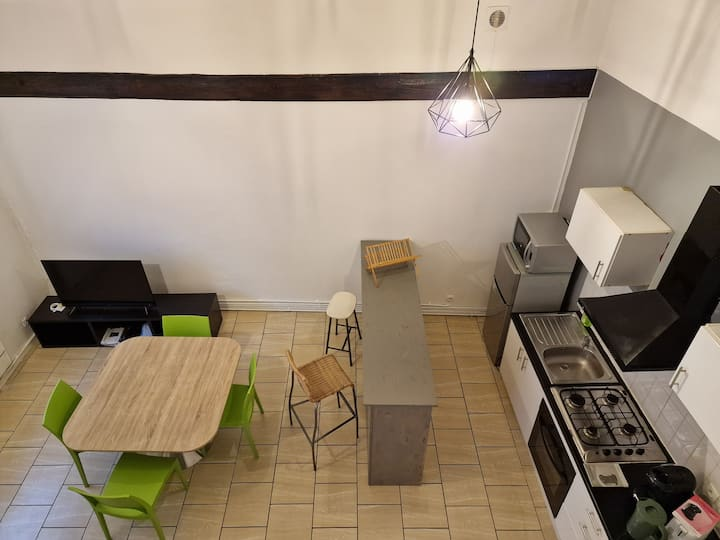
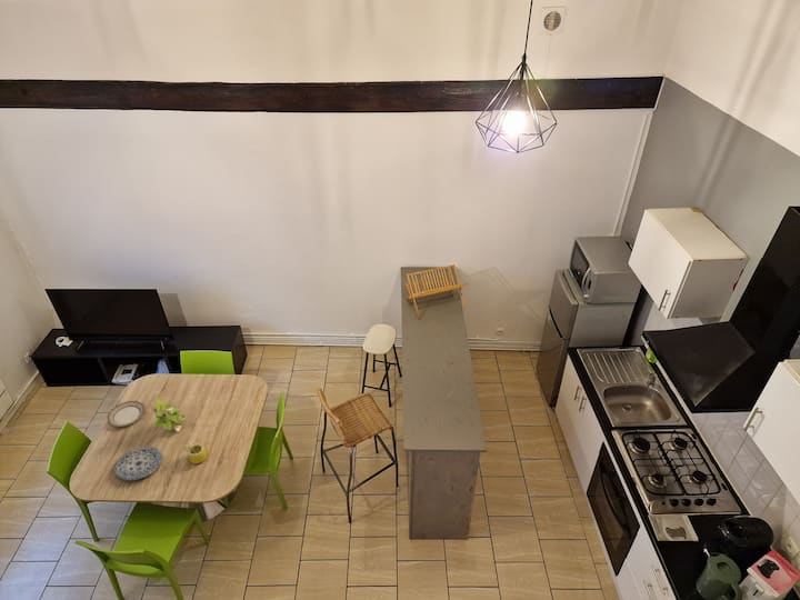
+ plate [107,400,146,428]
+ plate [113,446,163,481]
+ mug [183,440,208,464]
+ plant [147,398,196,433]
